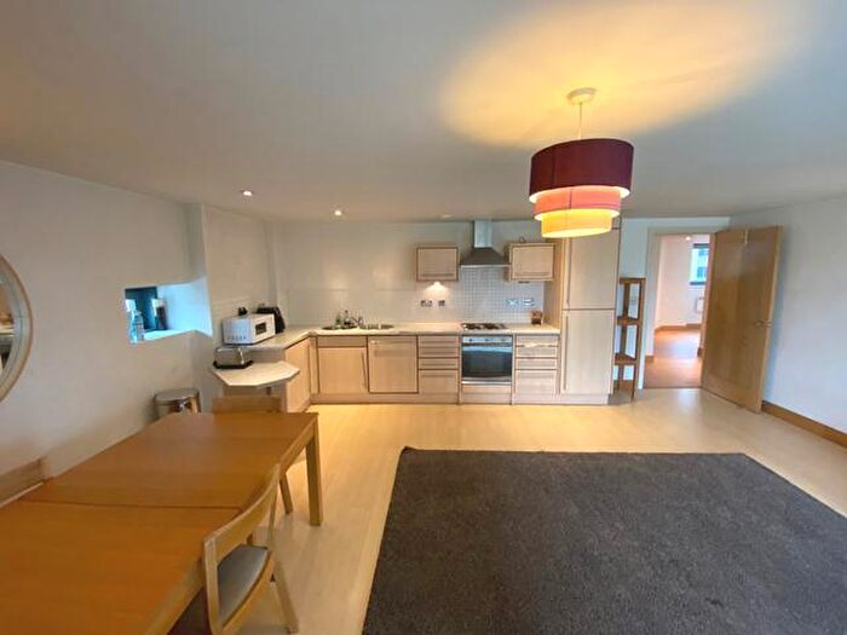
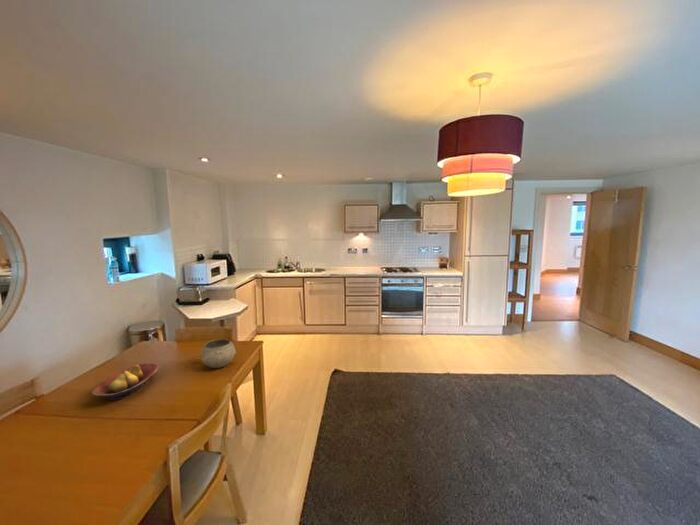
+ bowl [200,338,237,369]
+ fruit bowl [91,362,160,401]
